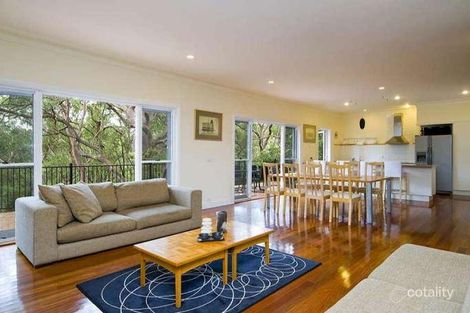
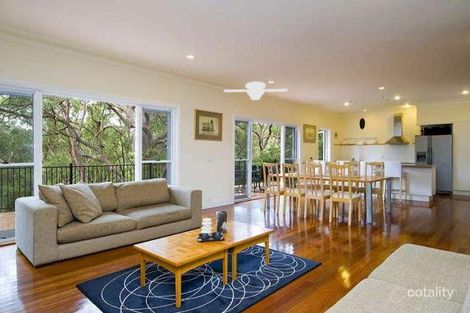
+ ceiling fan [223,81,289,101]
